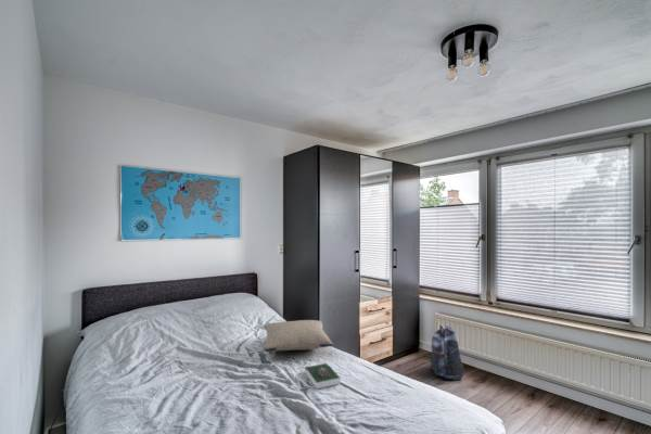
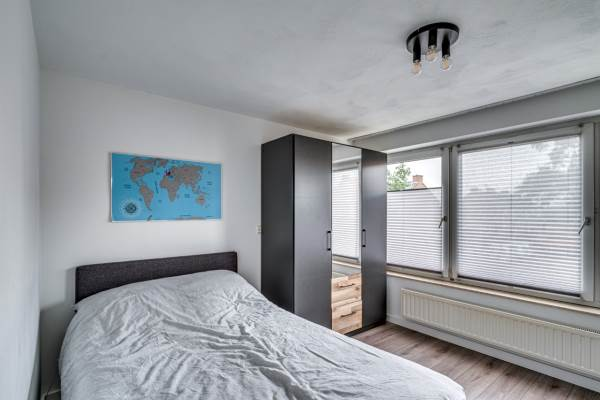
- pillow [263,319,334,353]
- backpack [430,323,464,382]
- book [304,362,342,390]
